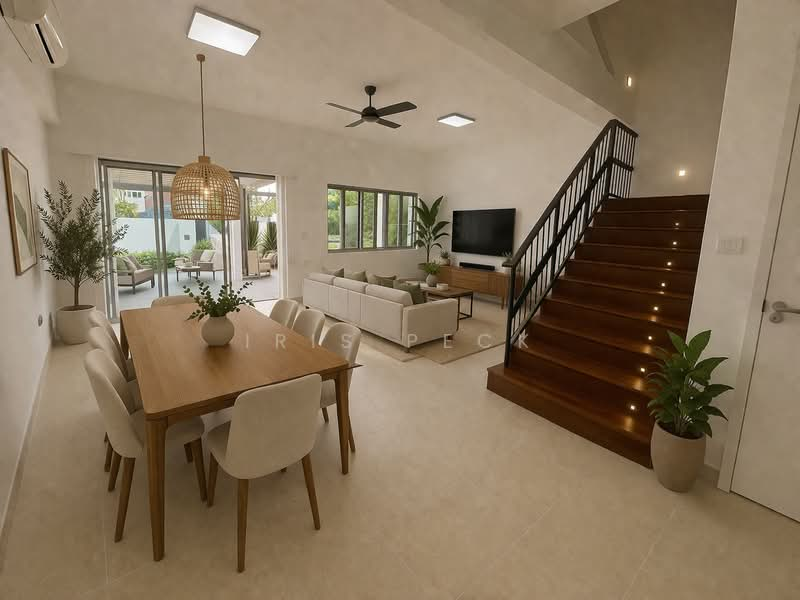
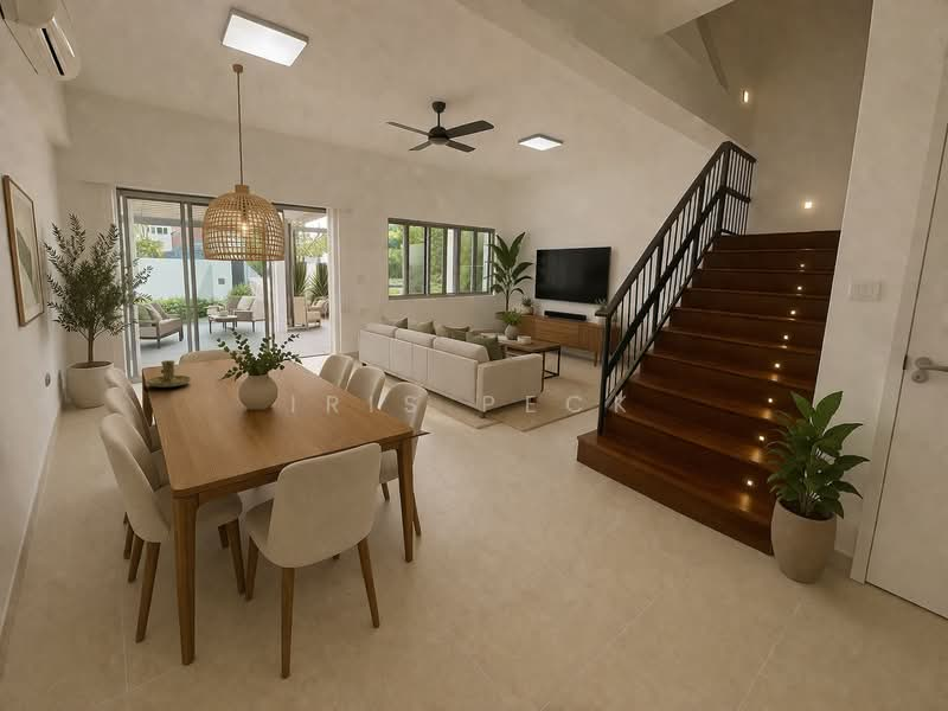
+ candle holder [145,359,192,389]
